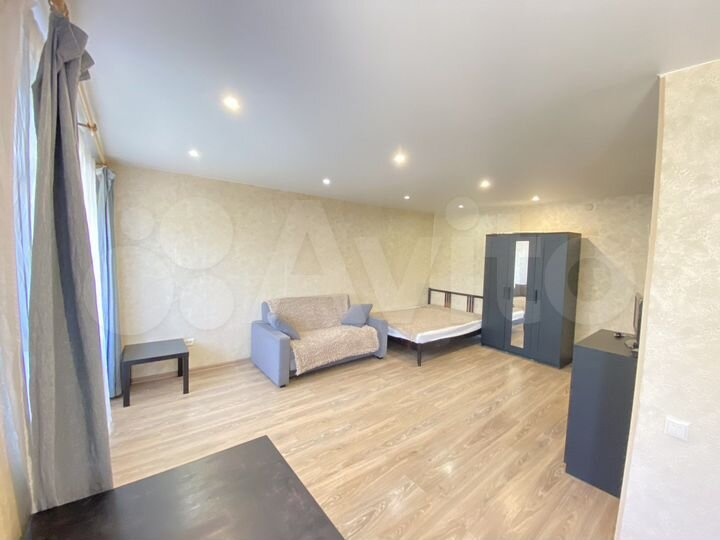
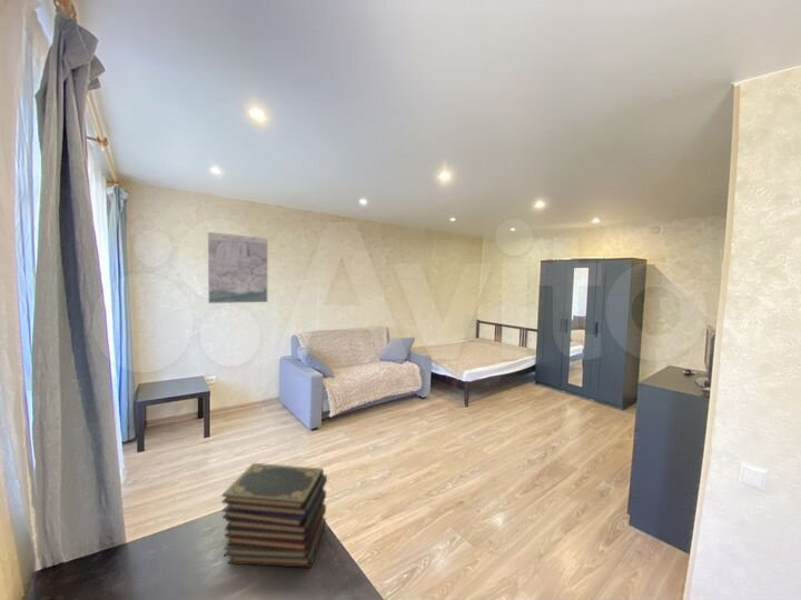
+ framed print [207,231,269,304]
+ book stack [220,462,328,569]
